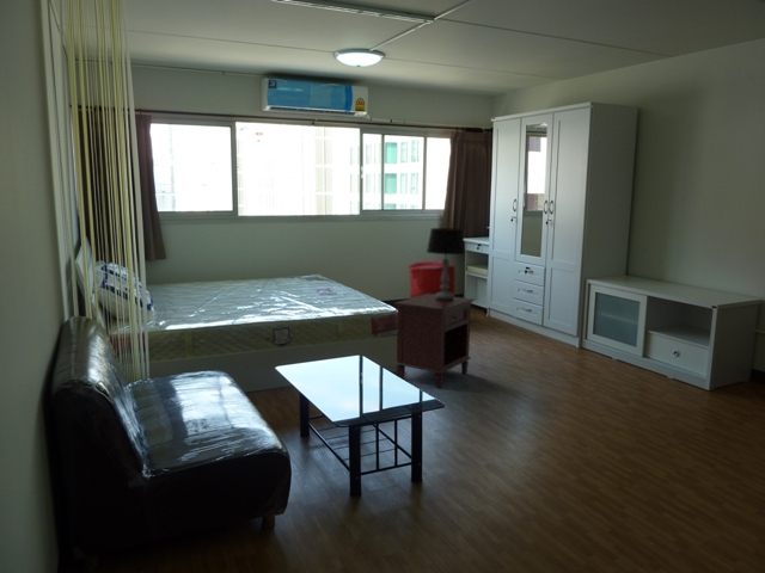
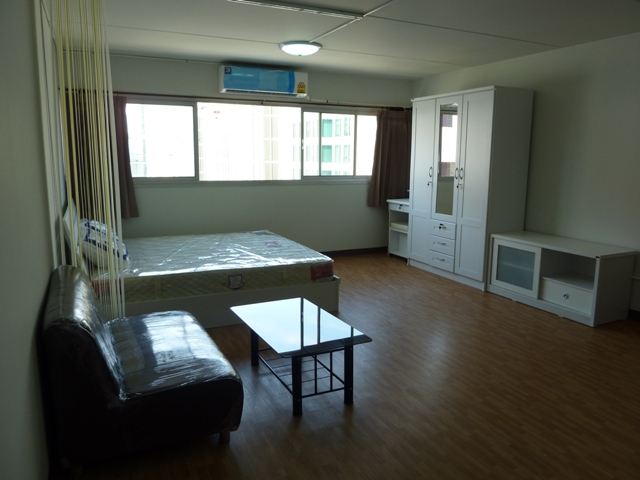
- nightstand [393,294,476,389]
- table lamp [426,227,466,300]
- laundry hamper [408,259,457,298]
